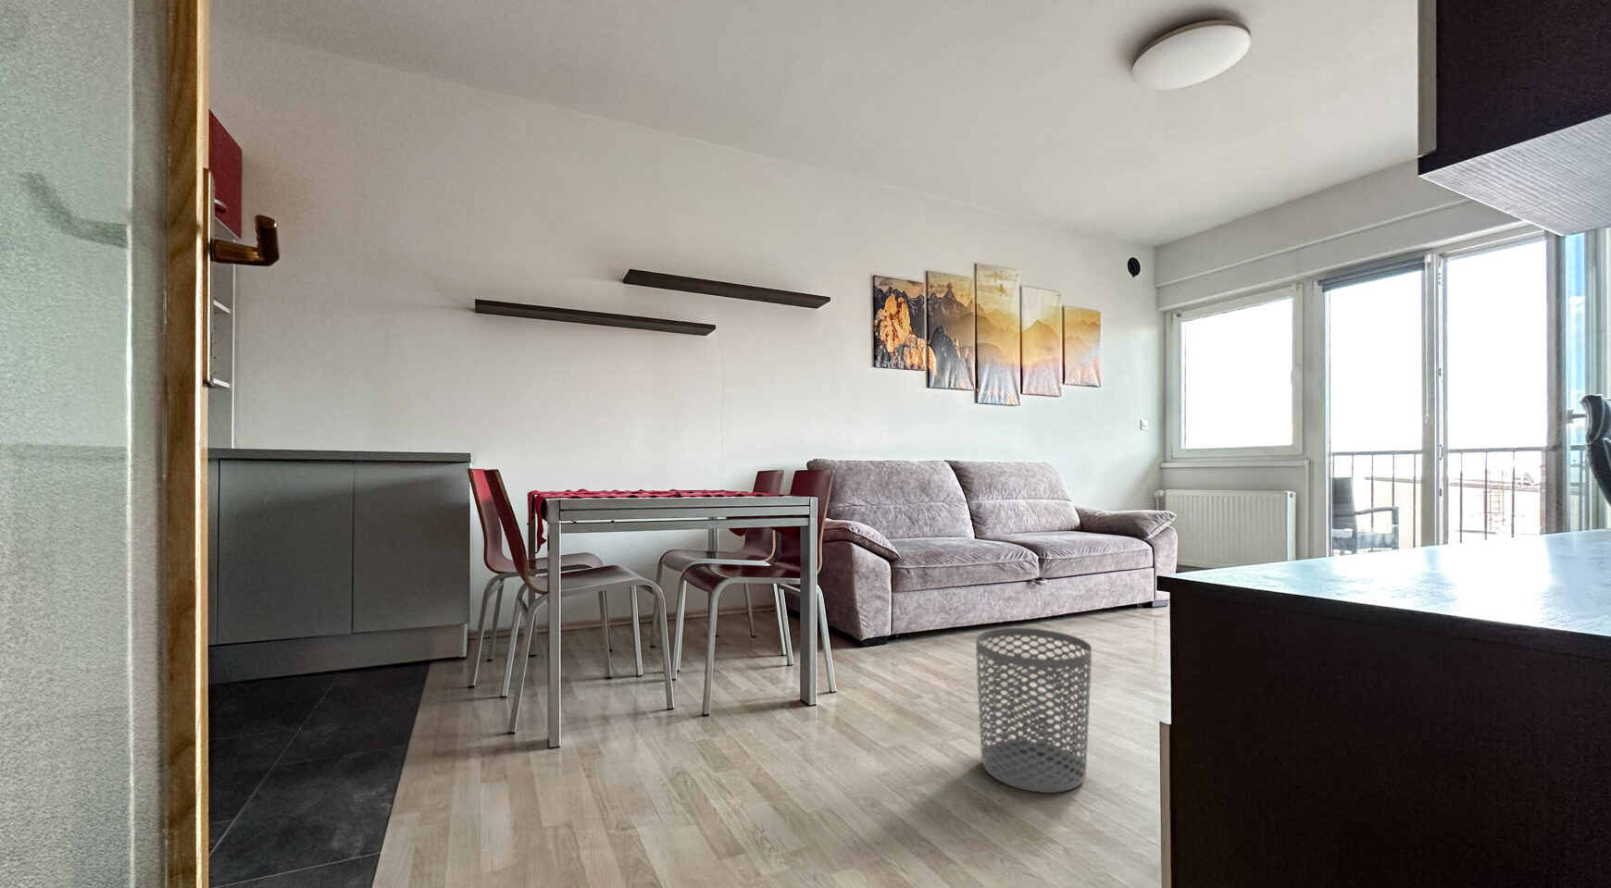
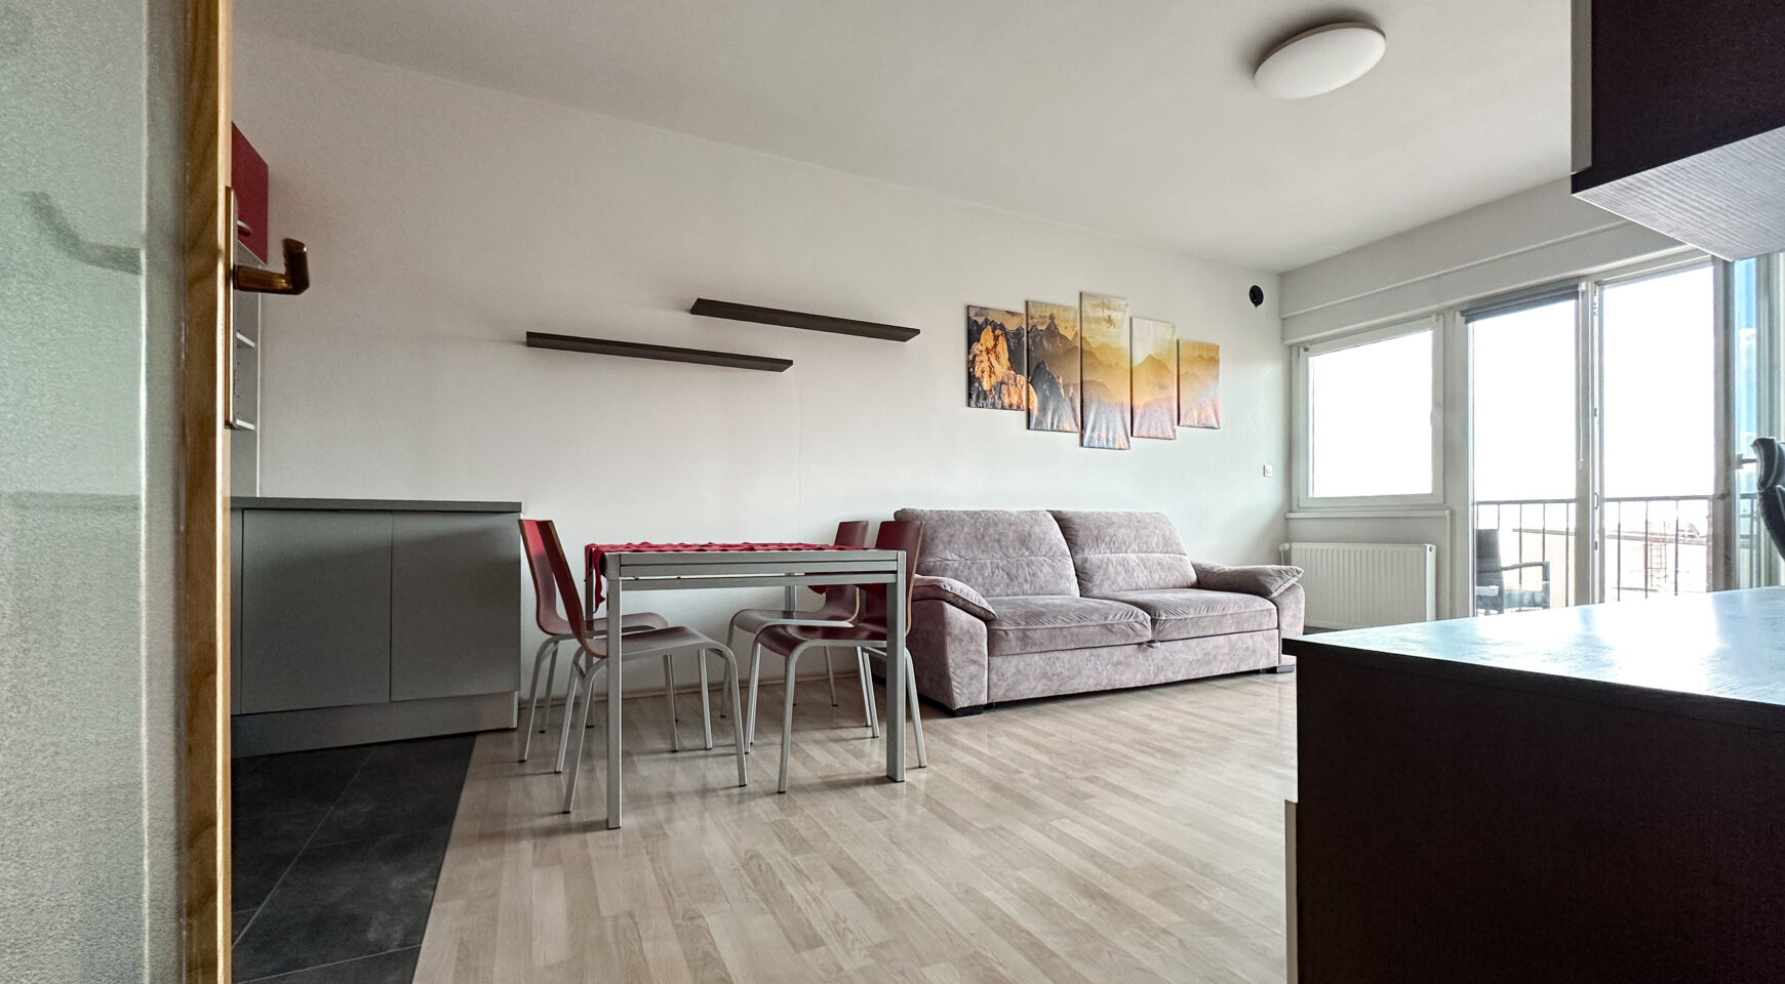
- waste bin [975,627,1092,794]
